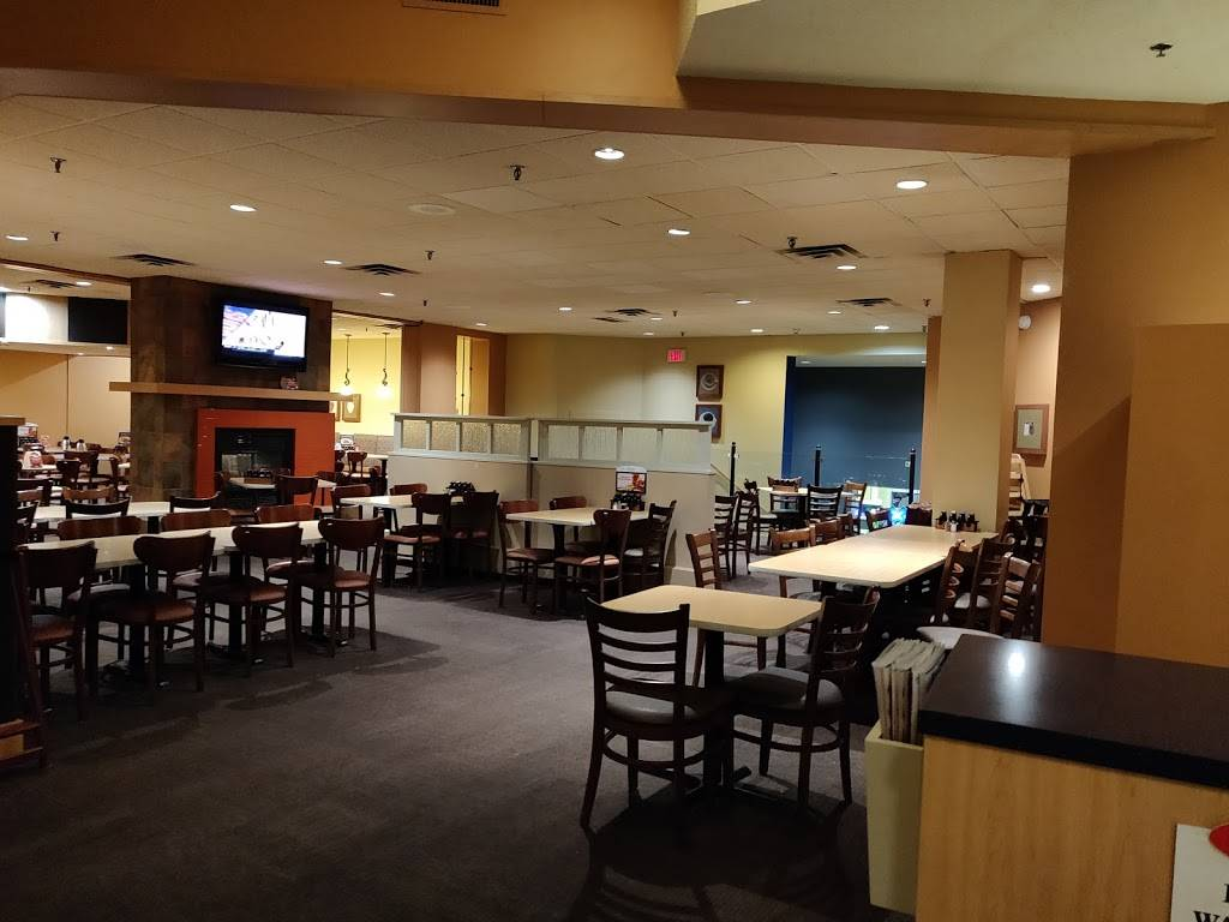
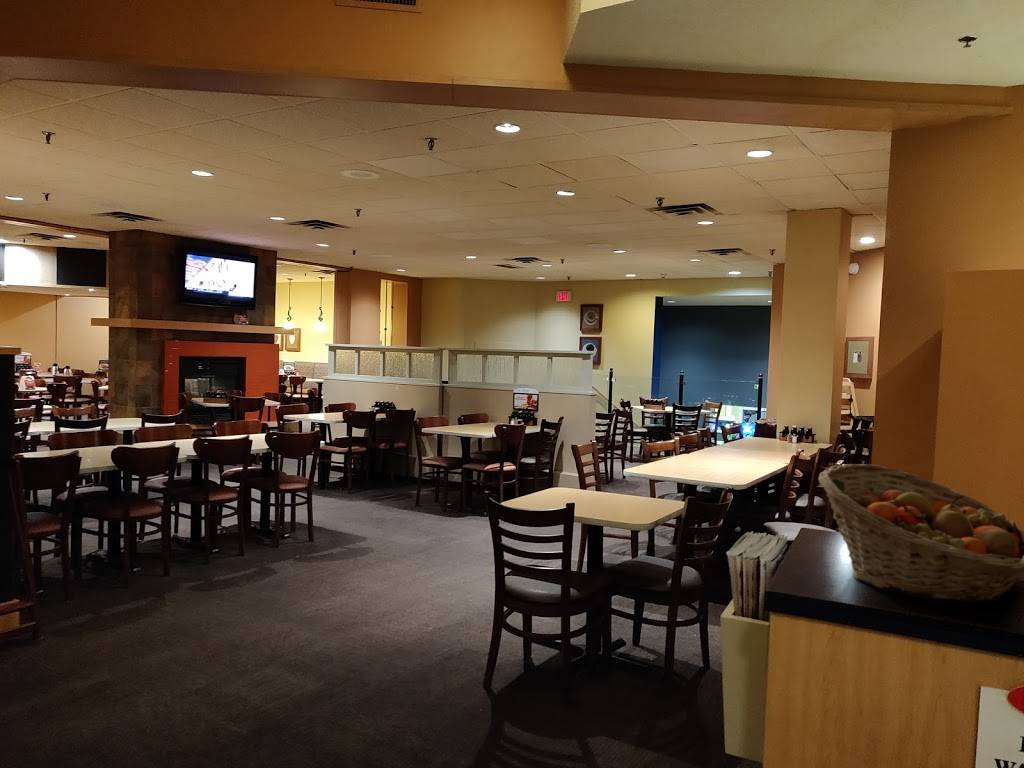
+ fruit basket [817,463,1024,604]
